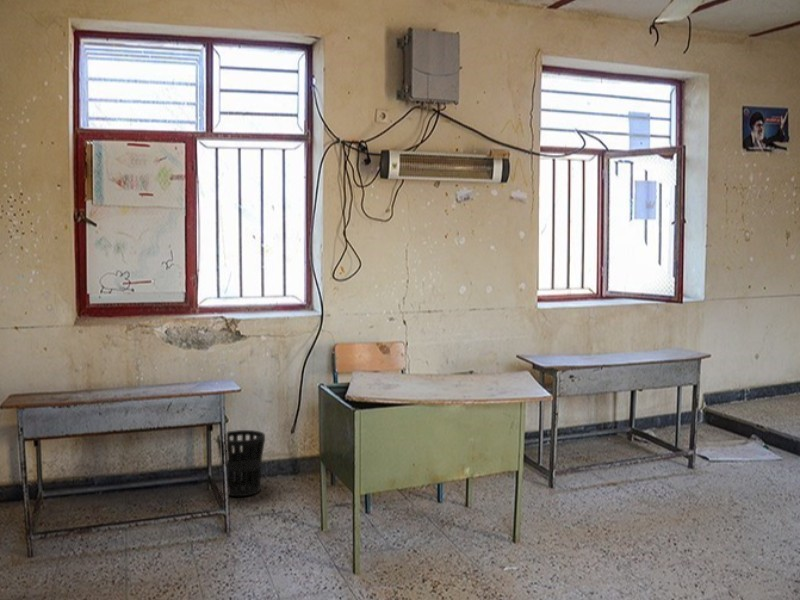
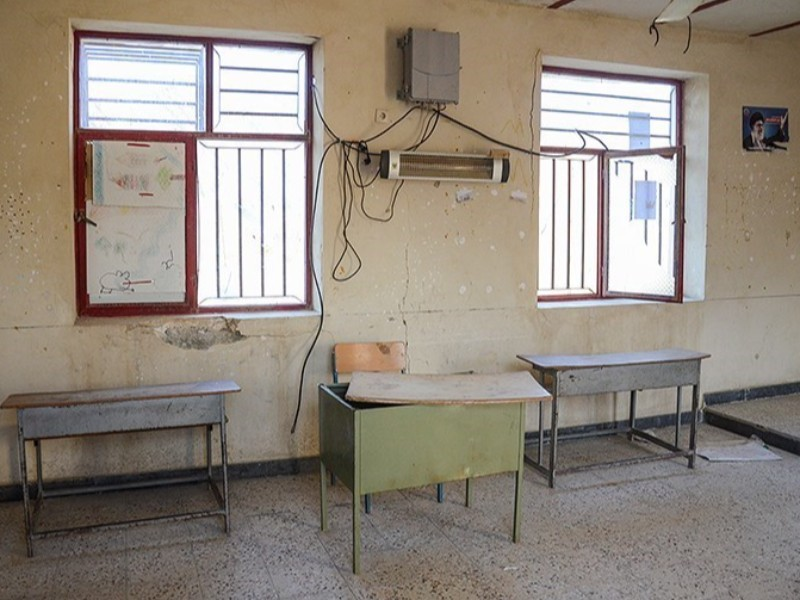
- wastebasket [216,429,266,497]
